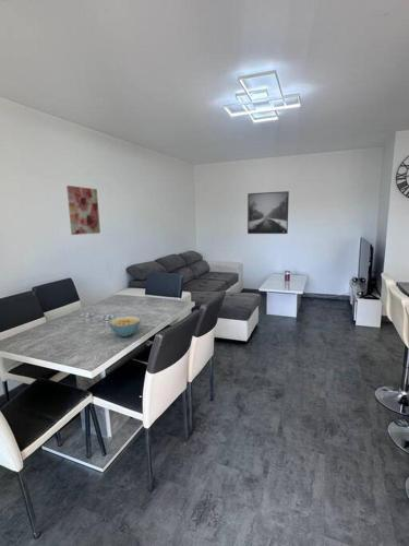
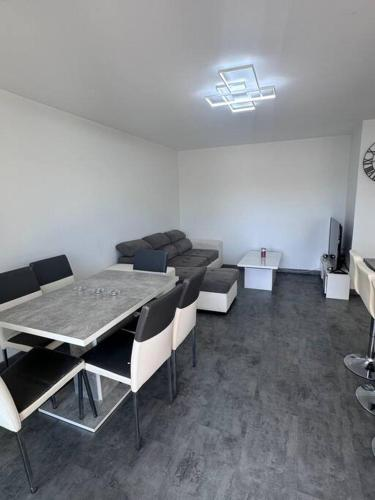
- wall art [65,185,101,236]
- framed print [246,190,290,235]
- cereal bowl [108,314,142,337]
